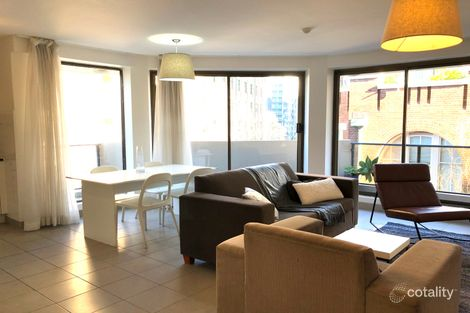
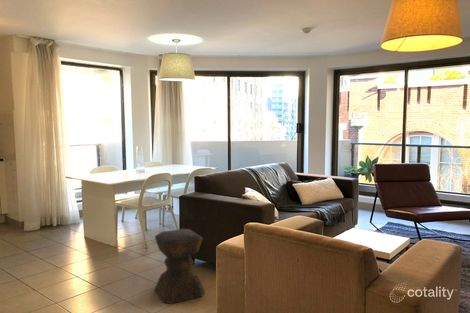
+ stool [153,228,206,305]
